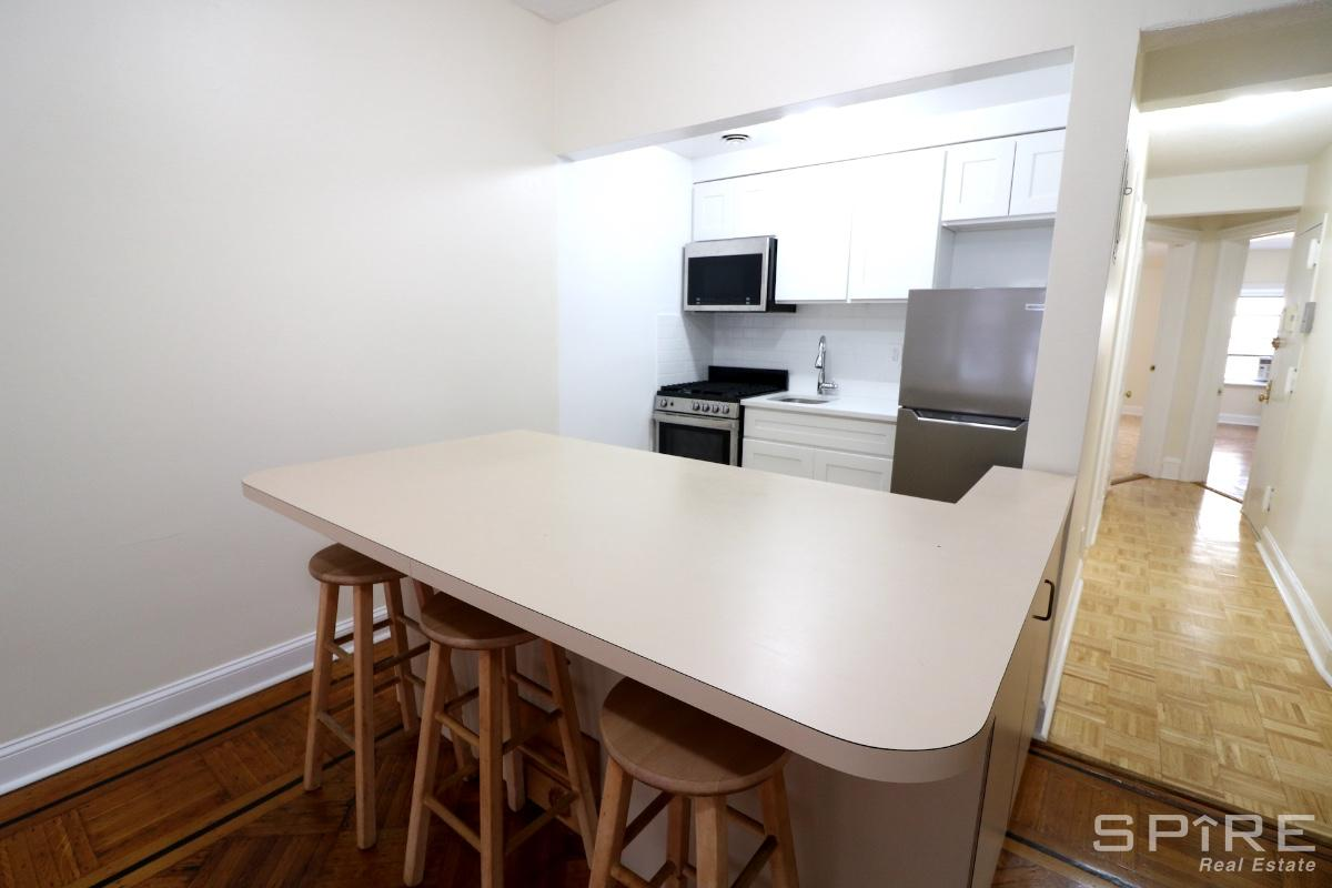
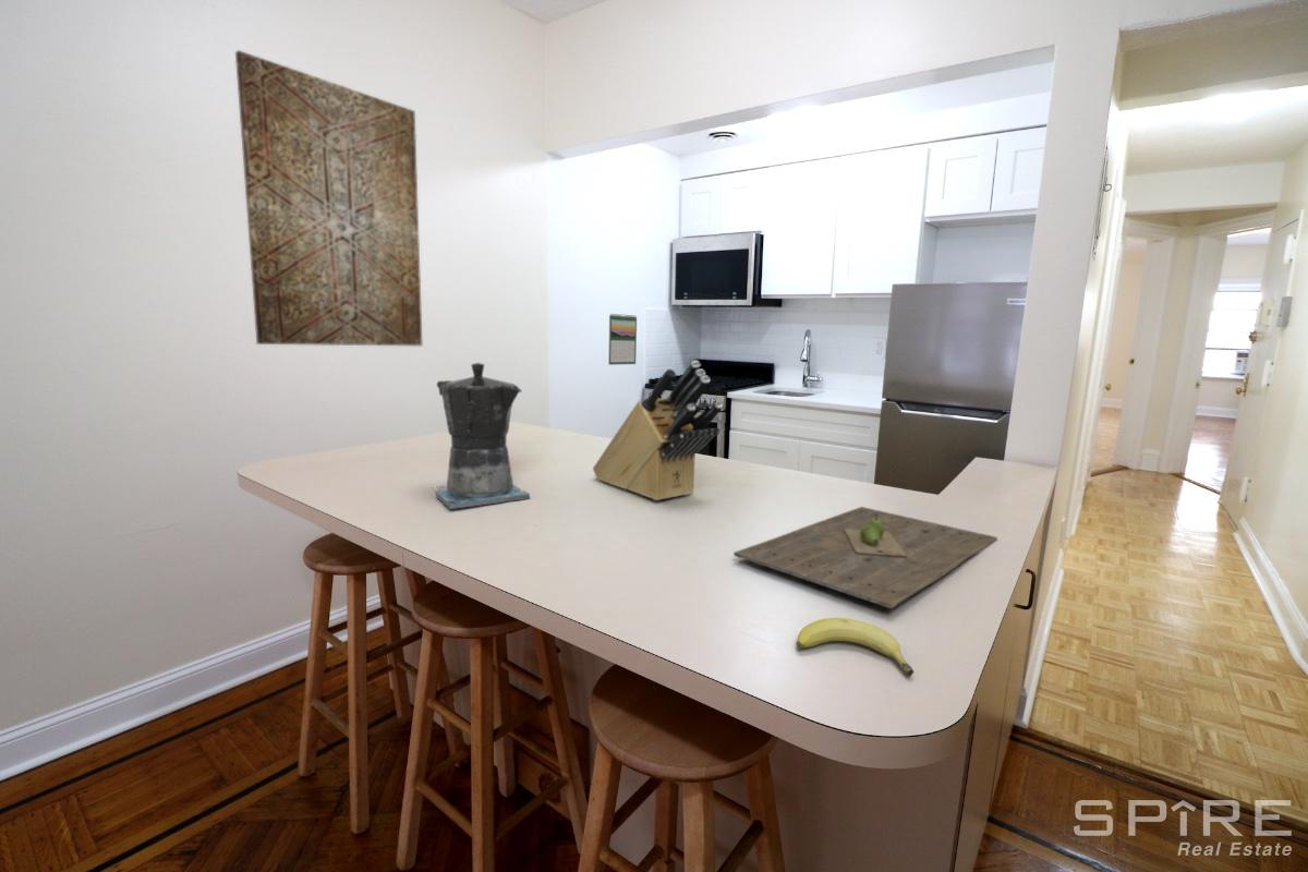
+ calendar [607,313,638,366]
+ coffee maker [429,362,531,510]
+ wall art [234,49,423,347]
+ knife block [592,360,724,501]
+ fruit [796,617,916,677]
+ cutting board [732,506,998,610]
